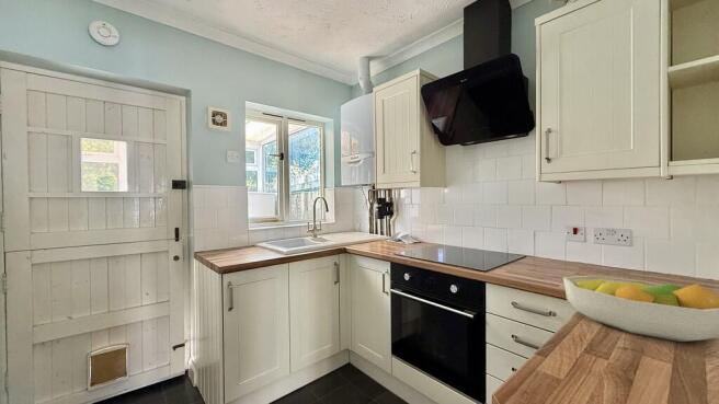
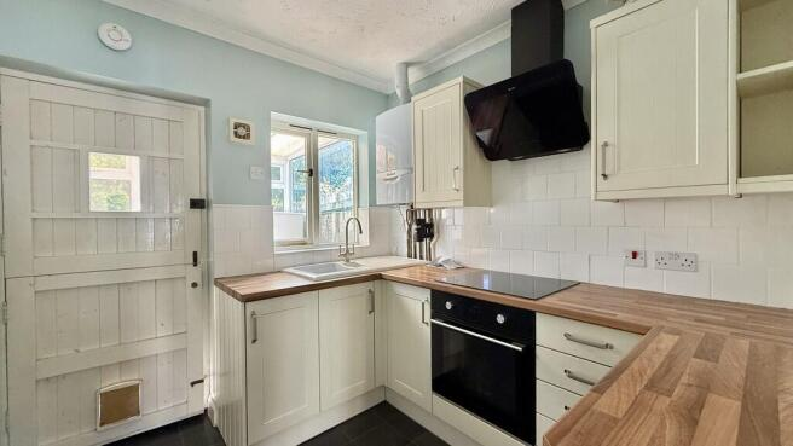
- fruit bowl [562,275,719,343]
